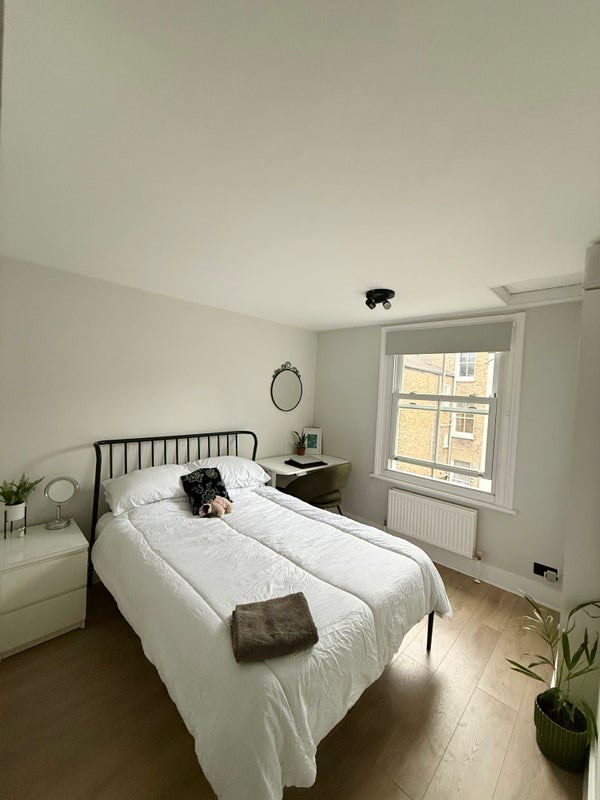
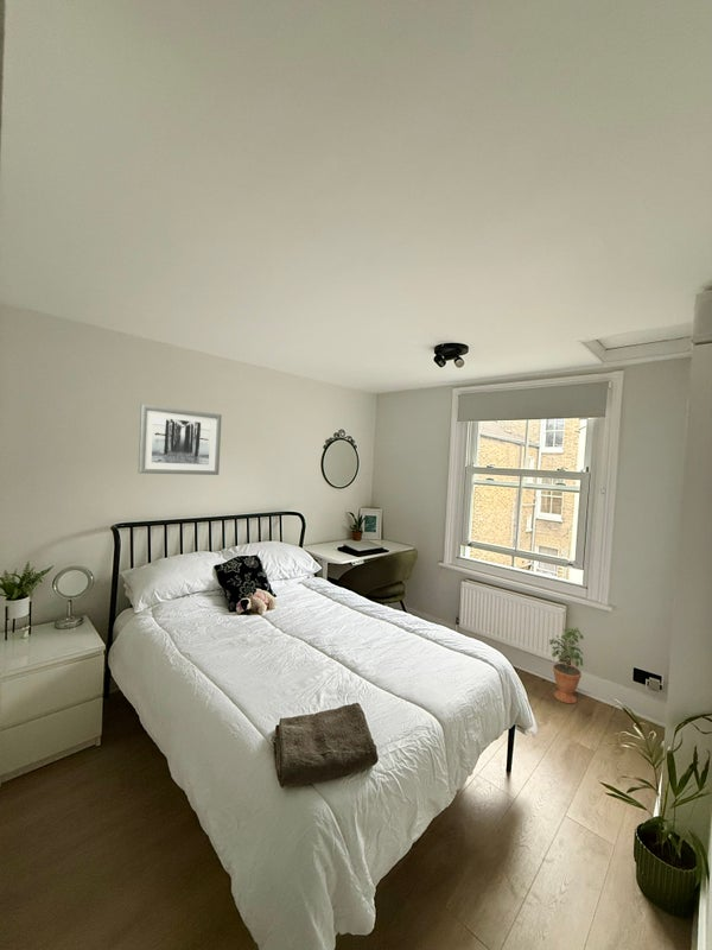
+ potted plant [548,627,585,704]
+ wall art [138,404,222,476]
